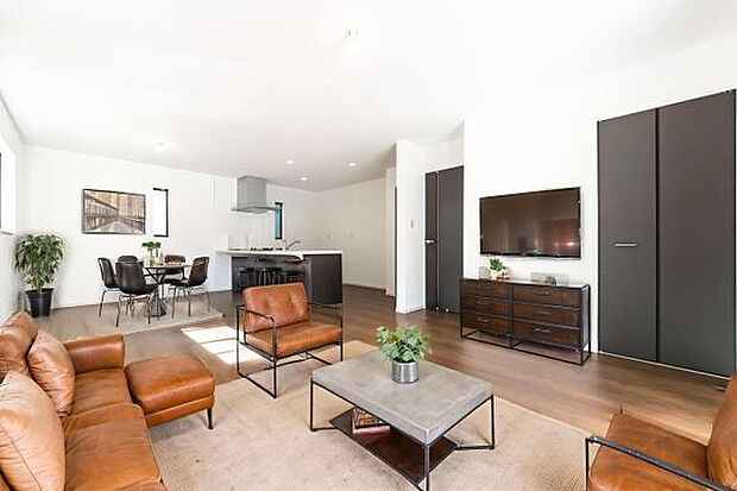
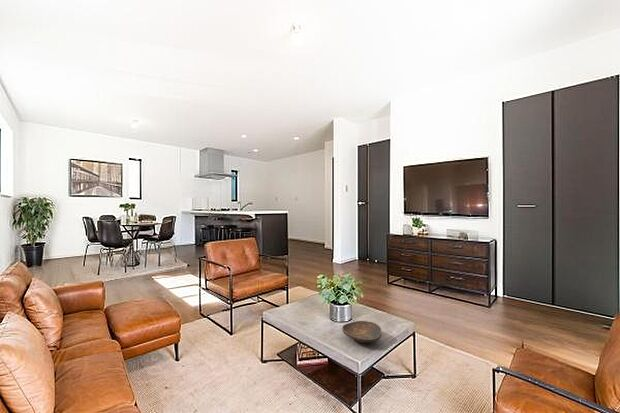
+ decorative bowl [341,320,383,344]
